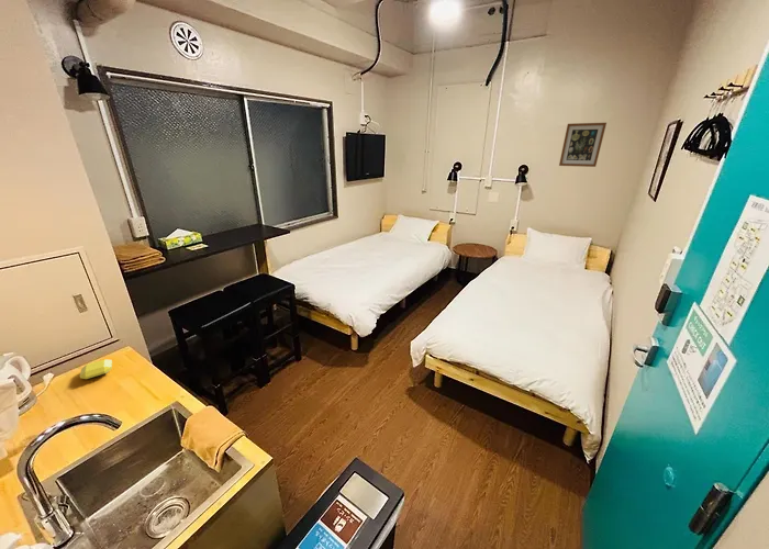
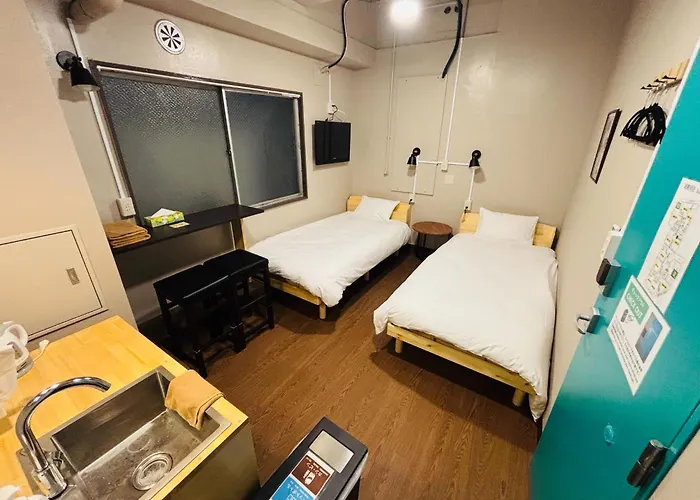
- wall art [558,122,608,168]
- soap bar [79,358,113,380]
